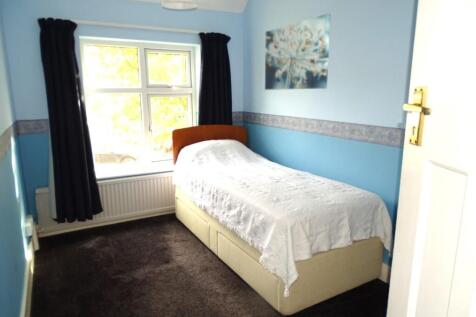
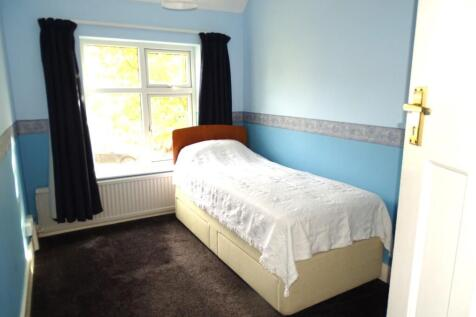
- wall art [264,13,332,91]
